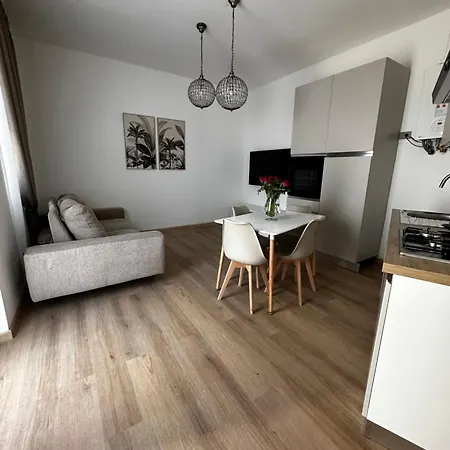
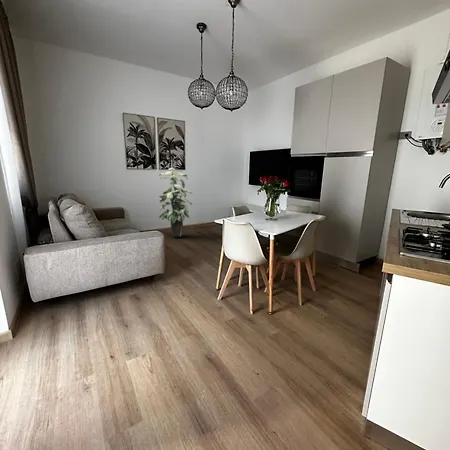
+ indoor plant [158,167,193,238]
